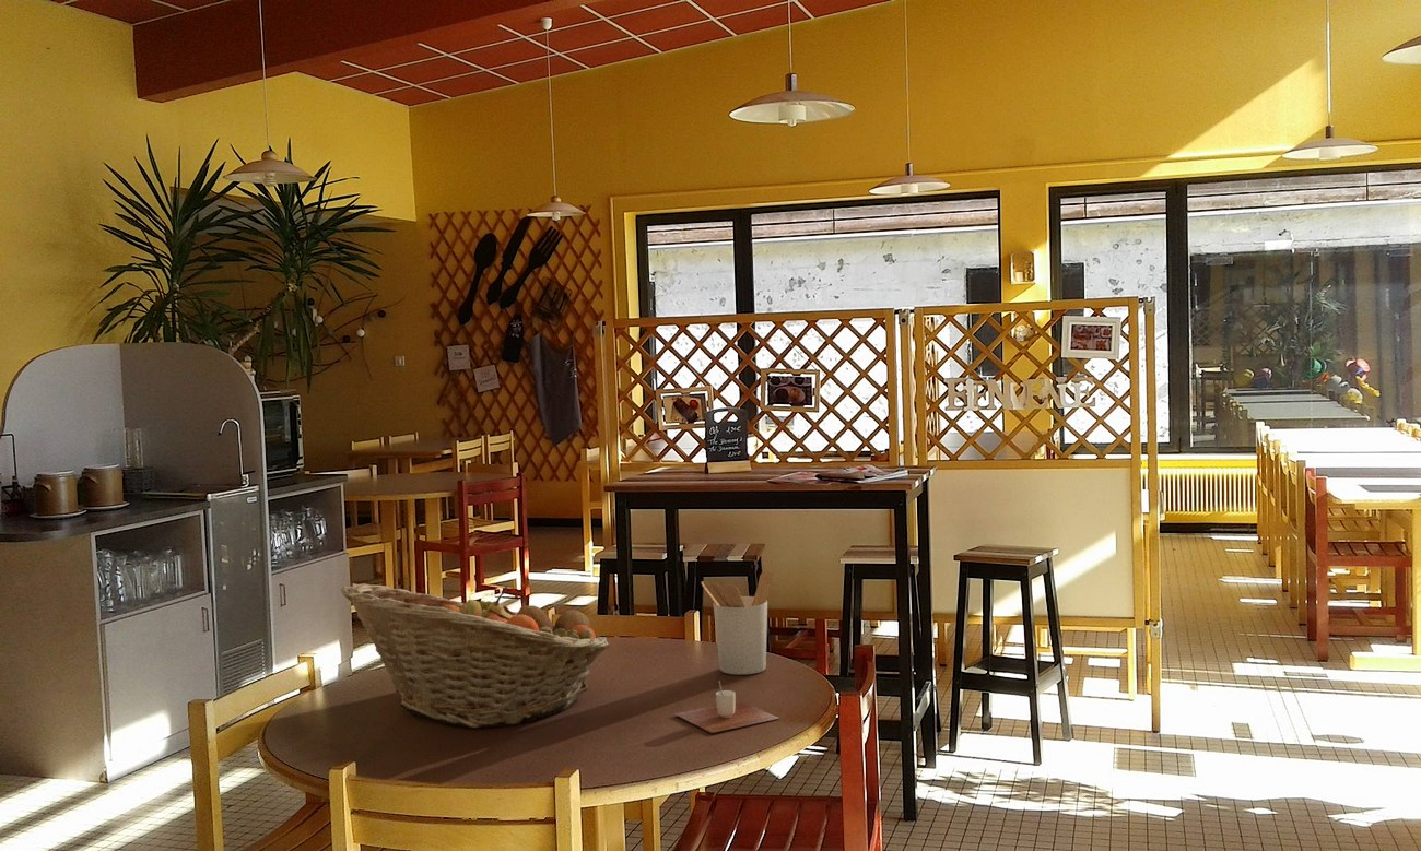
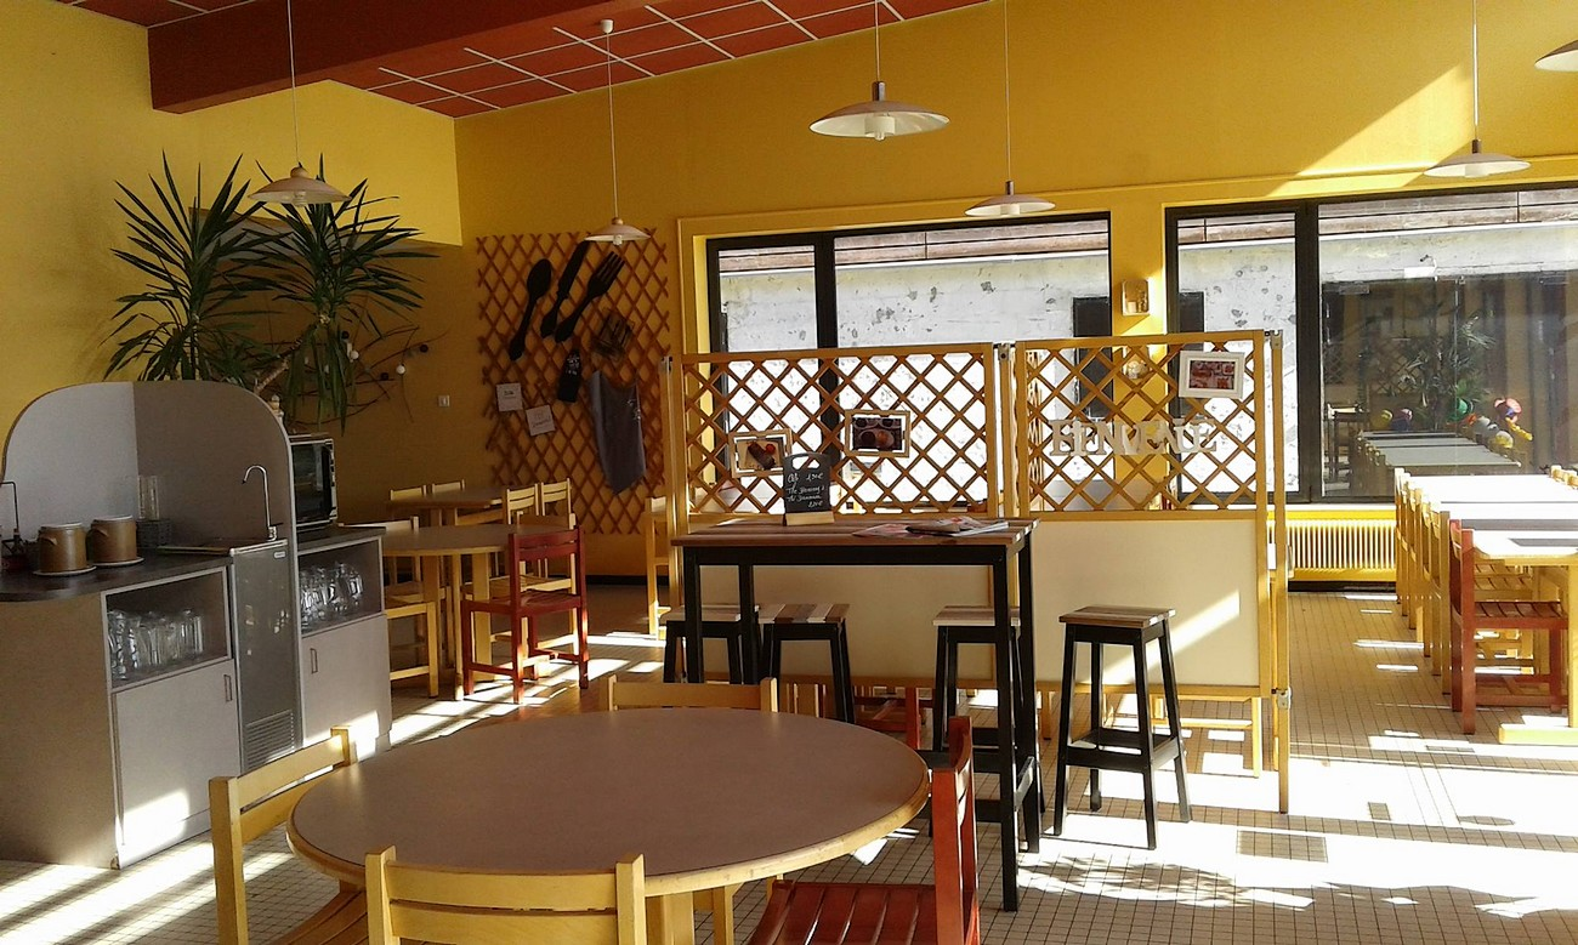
- cup [673,679,782,734]
- utensil holder [700,569,774,676]
- fruit basket [340,582,611,729]
